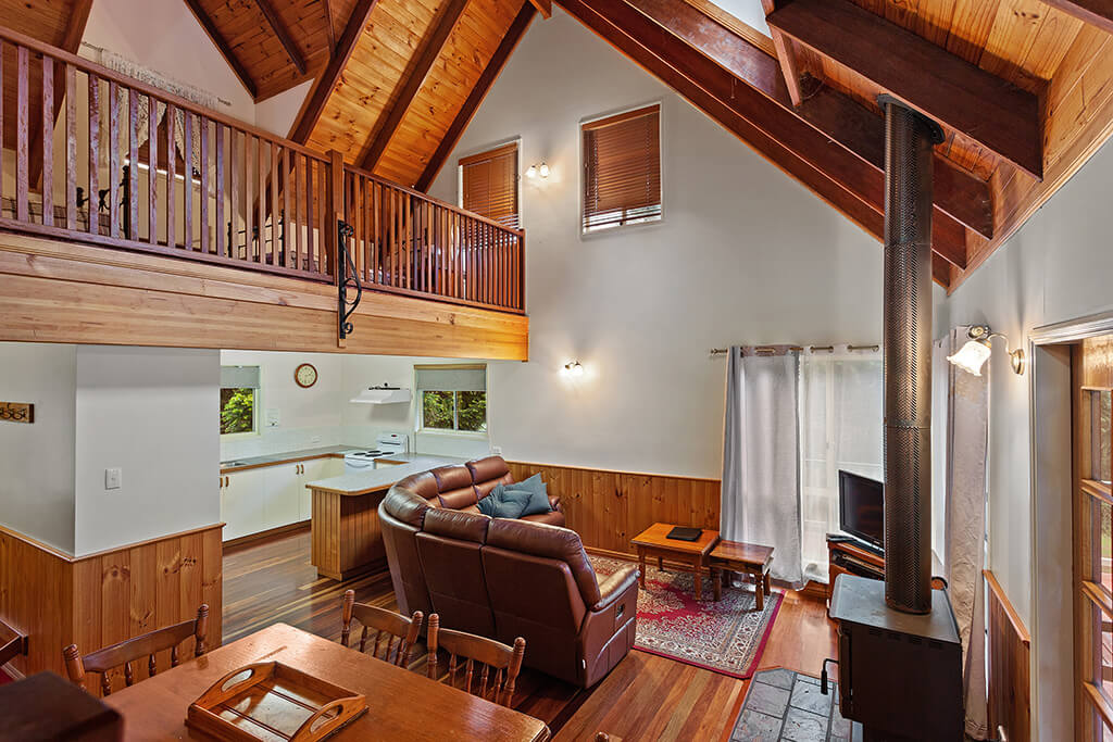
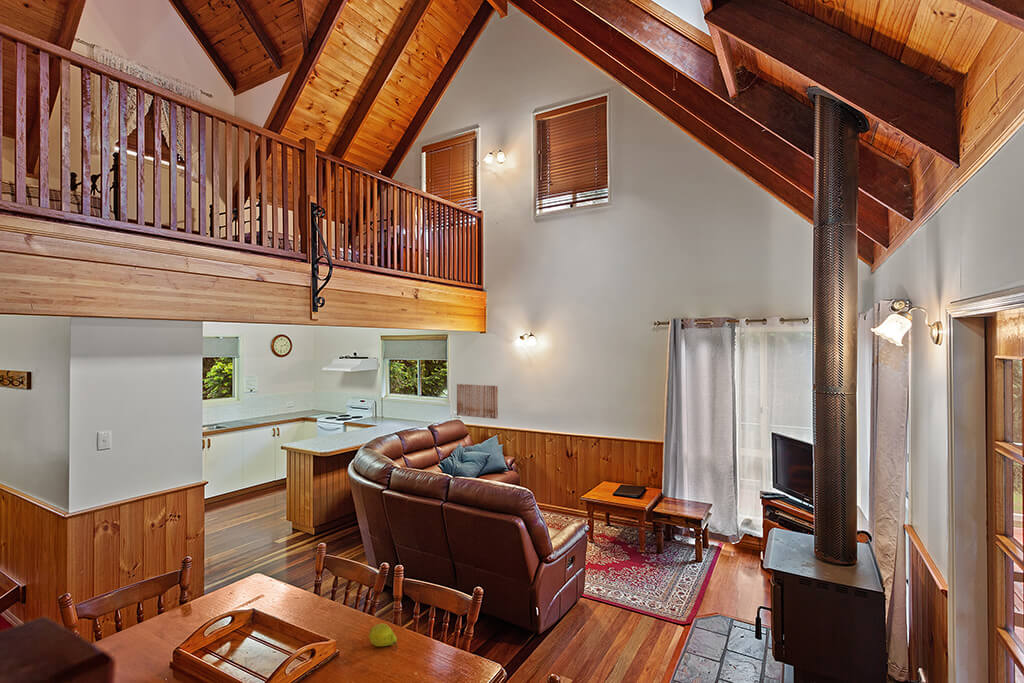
+ wall art [456,383,499,420]
+ fruit [368,622,398,651]
